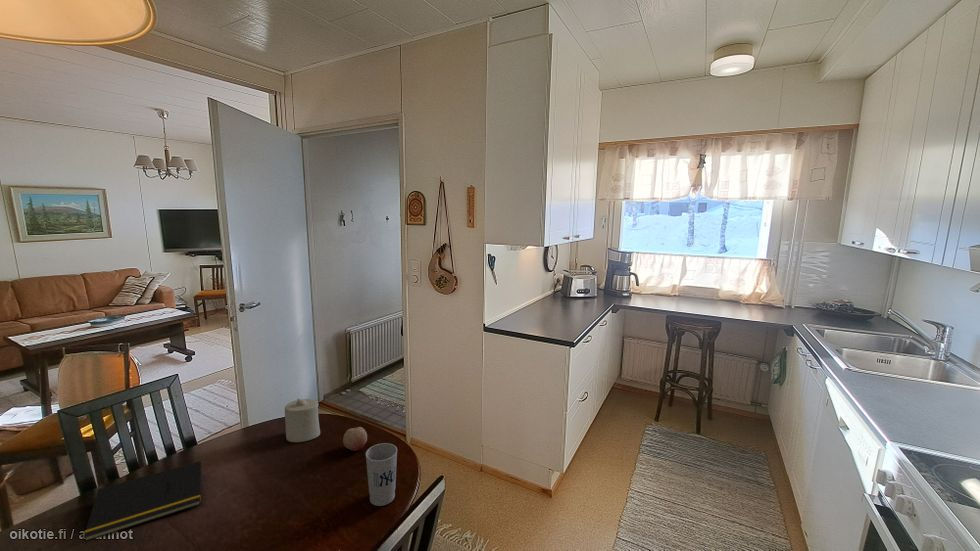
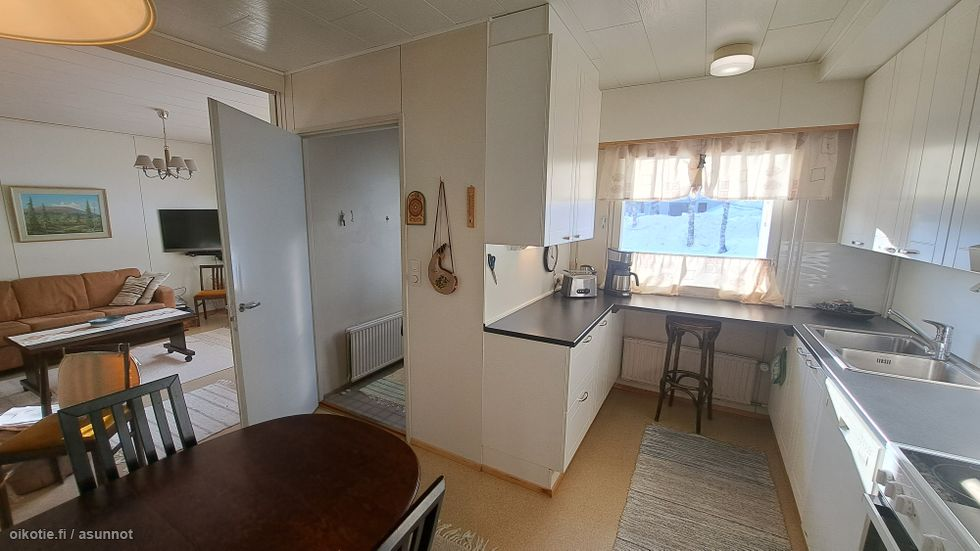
- notepad [82,460,202,543]
- cup [365,442,398,507]
- fruit [342,426,368,452]
- candle [284,398,321,443]
